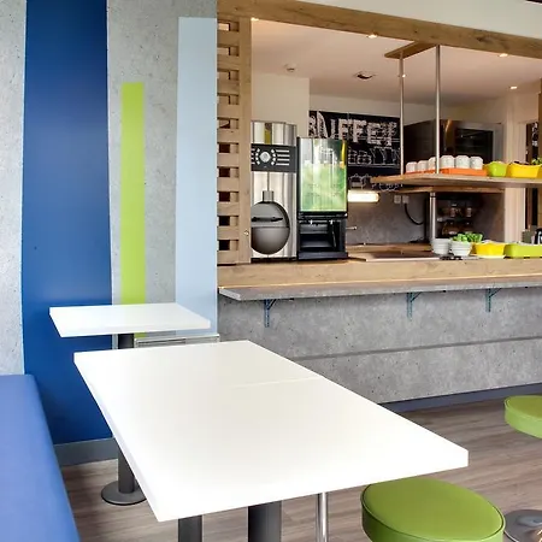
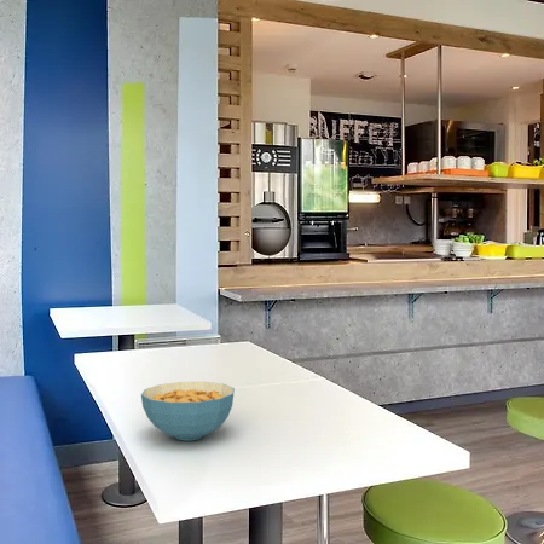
+ cereal bowl [140,381,236,441]
